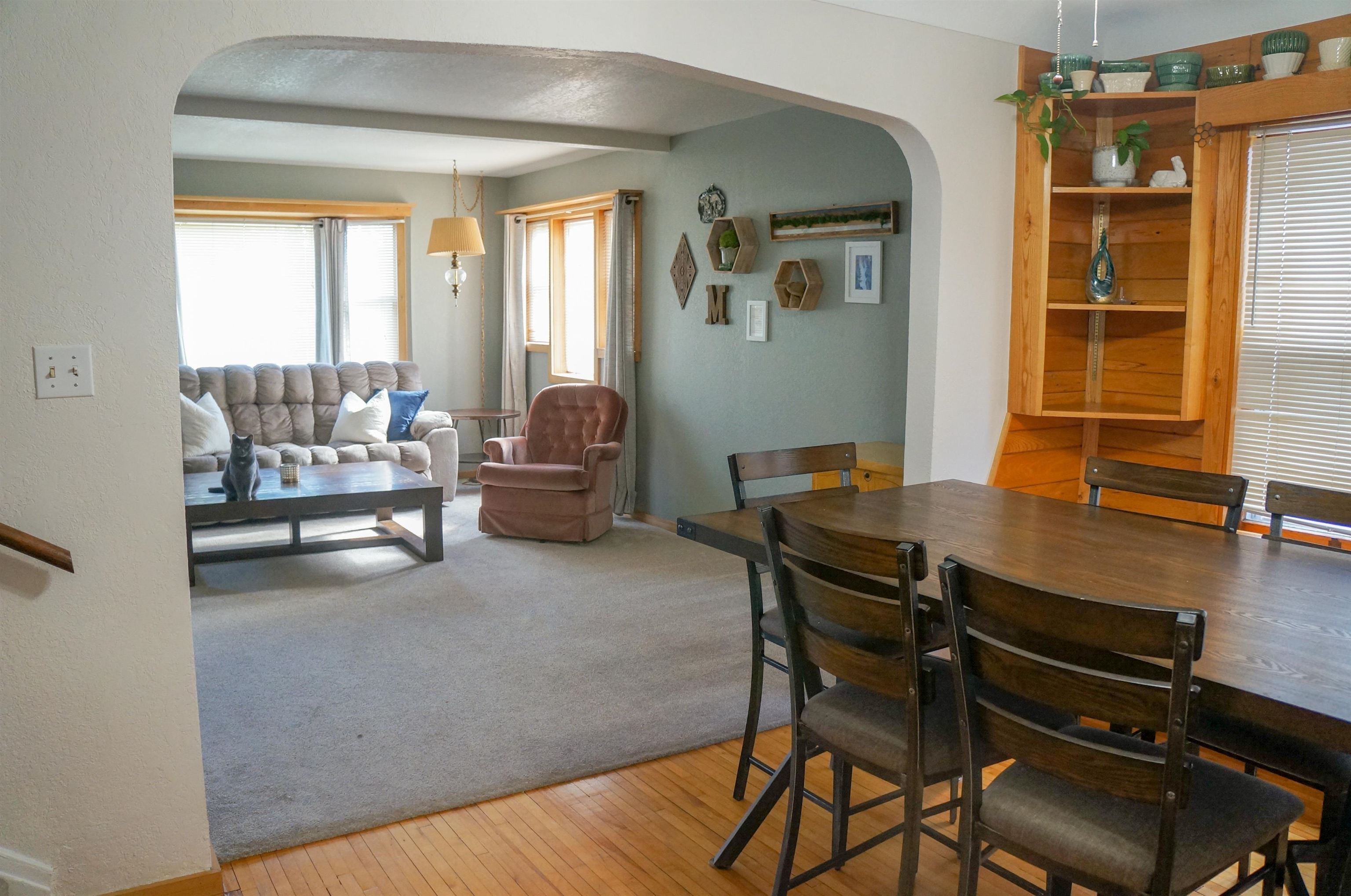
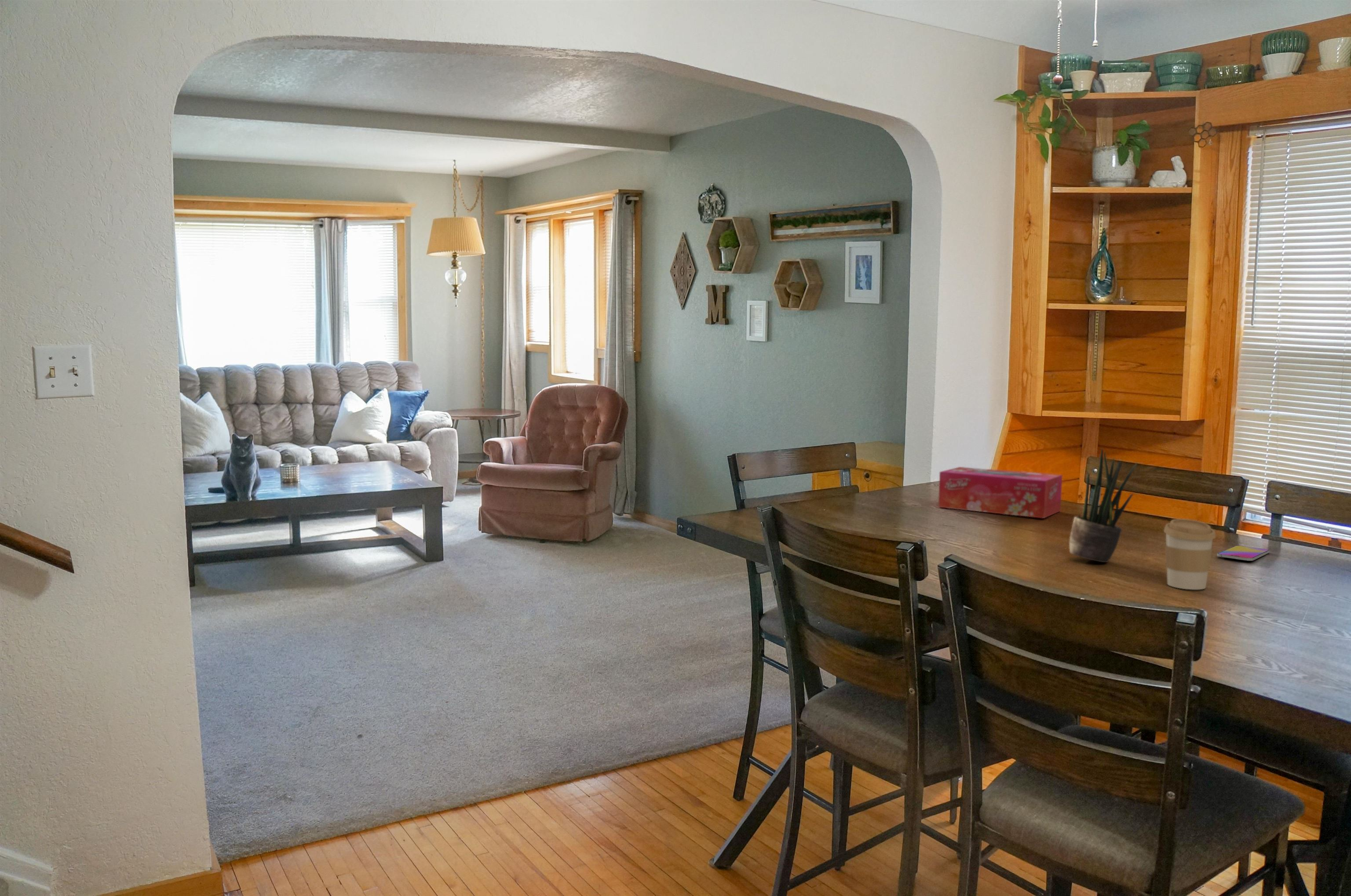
+ coffee cup [1163,518,1216,590]
+ tissue box [938,466,1063,519]
+ smartphone [1217,545,1270,561]
+ potted plant [1069,447,1137,563]
